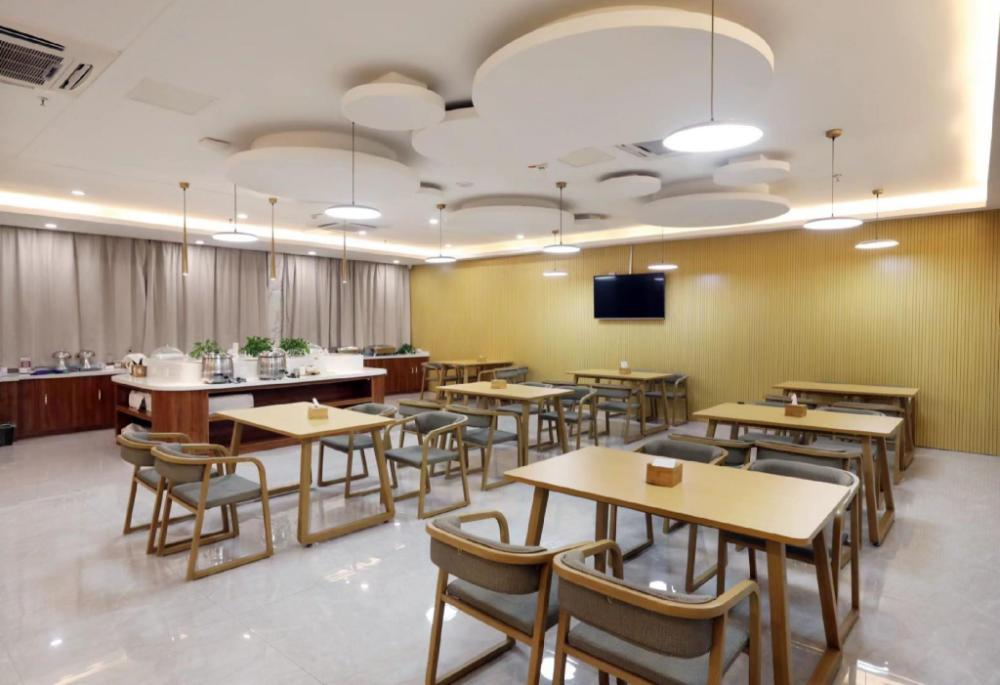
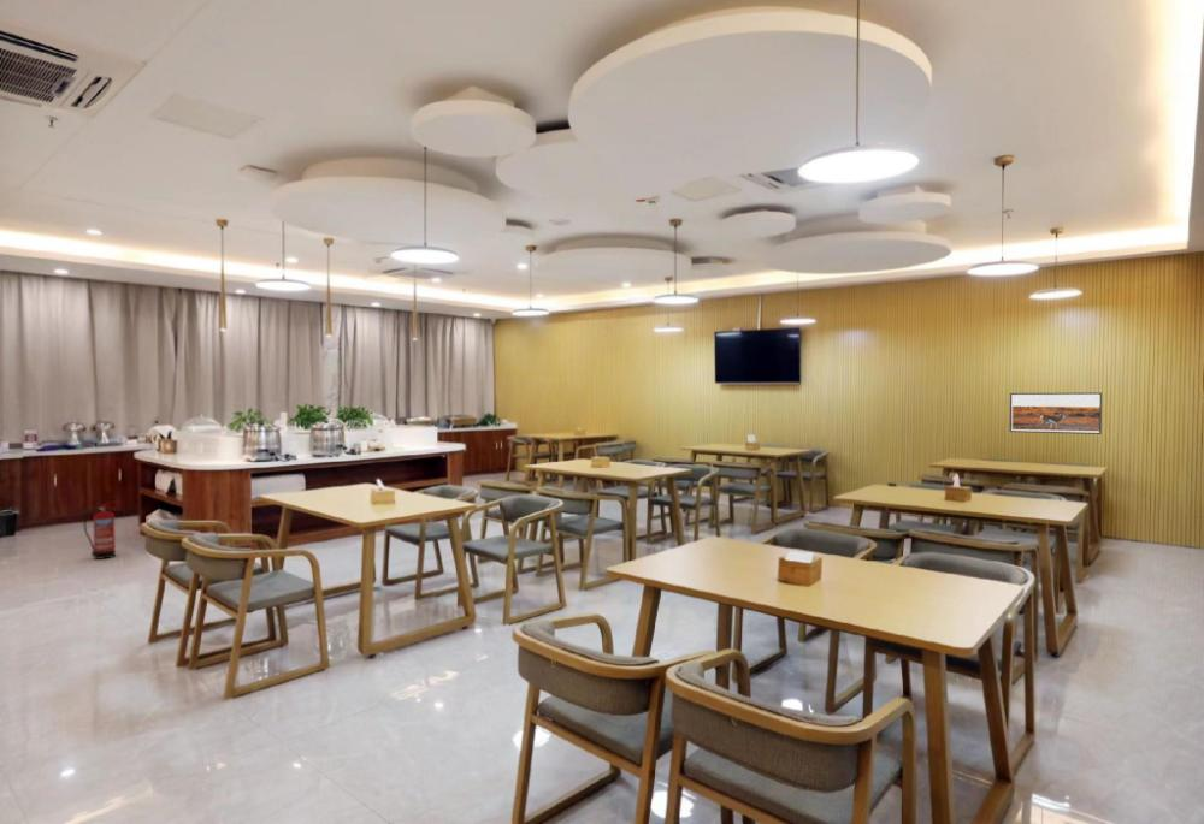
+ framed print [1009,391,1103,435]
+ fire extinguisher [83,500,117,561]
